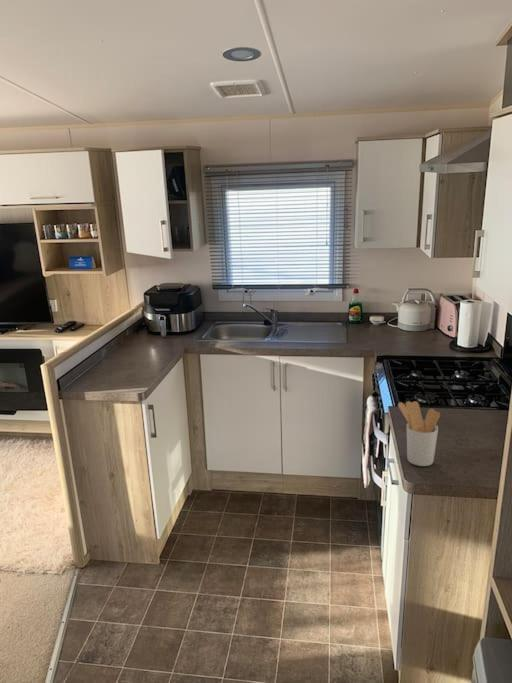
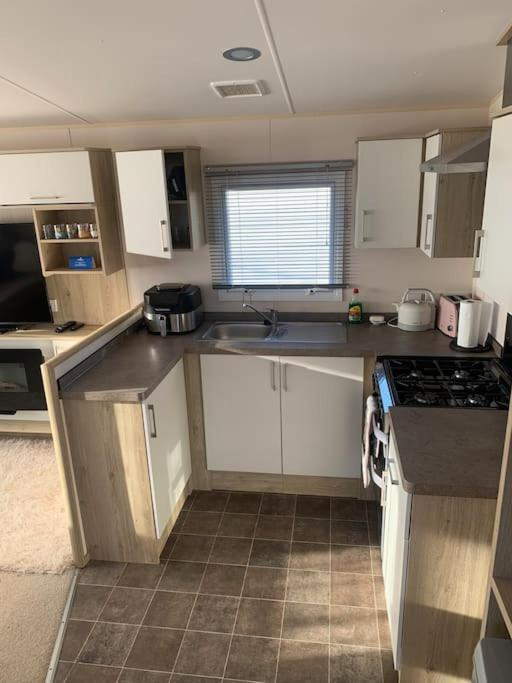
- utensil holder [397,400,441,467]
